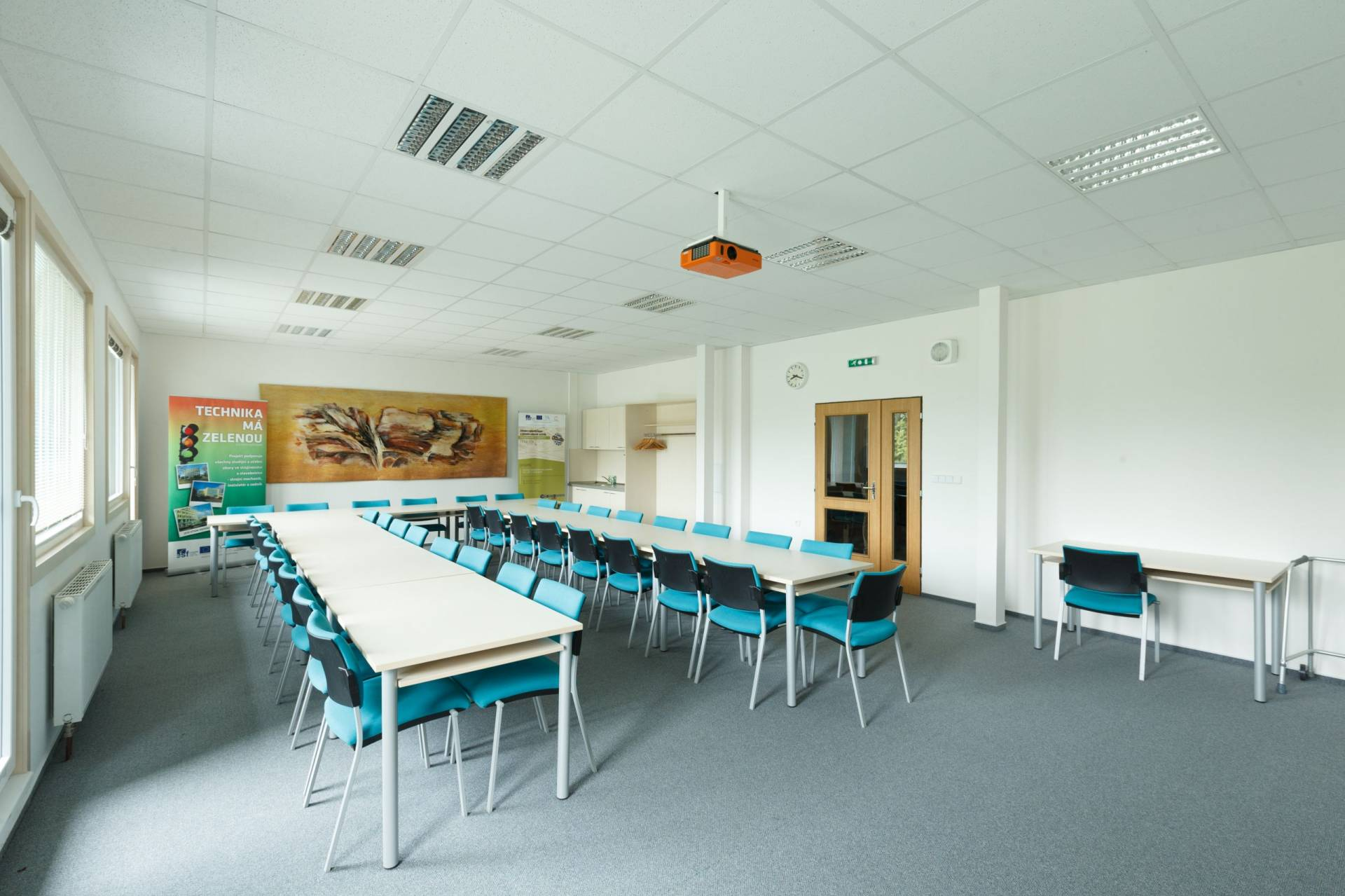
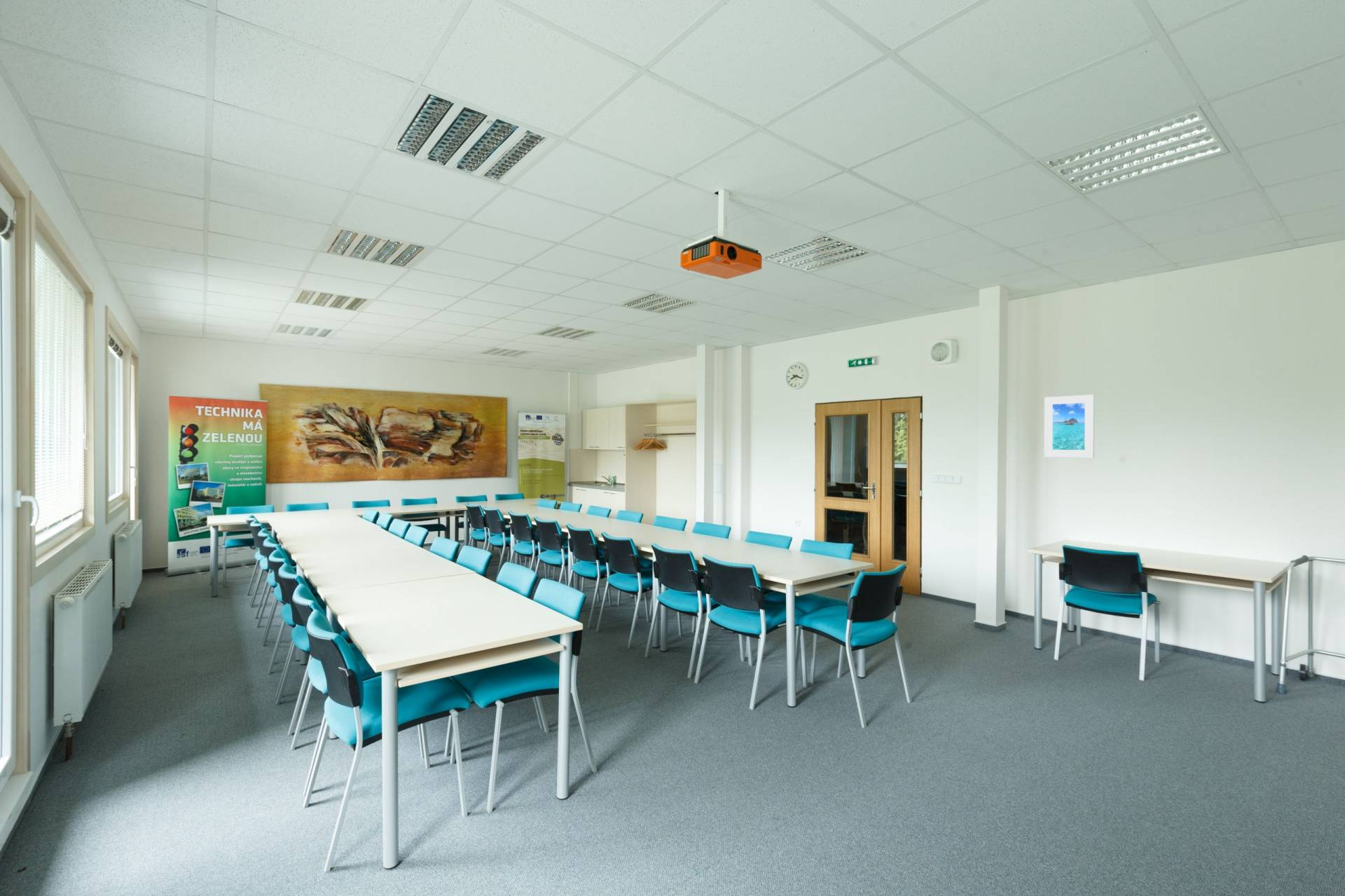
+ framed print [1044,394,1095,458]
